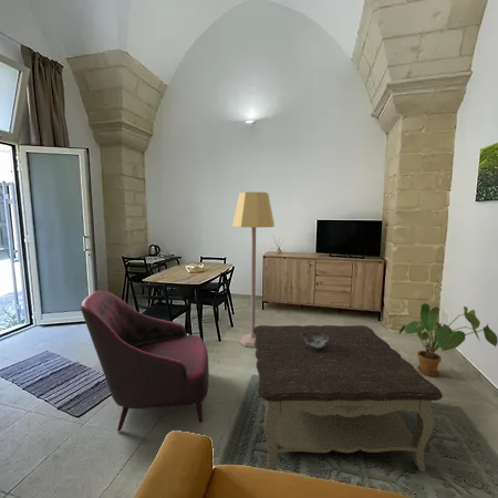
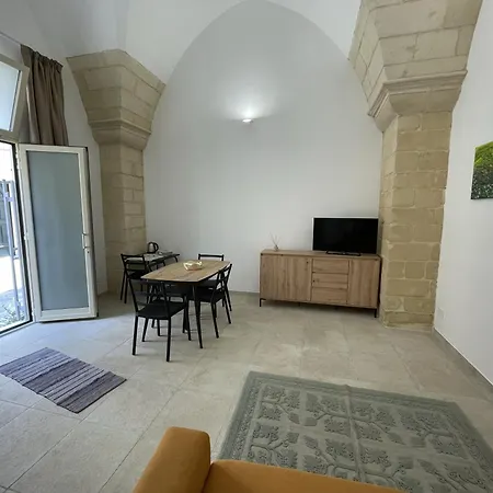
- armchair [80,290,210,433]
- house plant [398,302,498,377]
- coffee table [253,324,443,473]
- decorative bowl [301,332,330,350]
- lamp [231,191,276,349]
